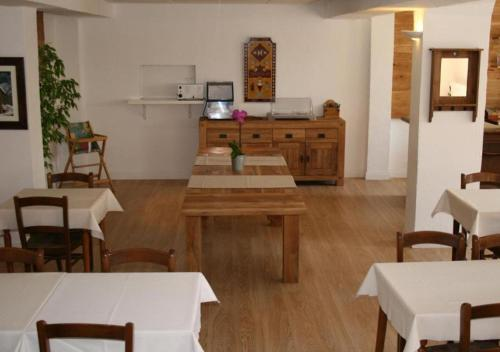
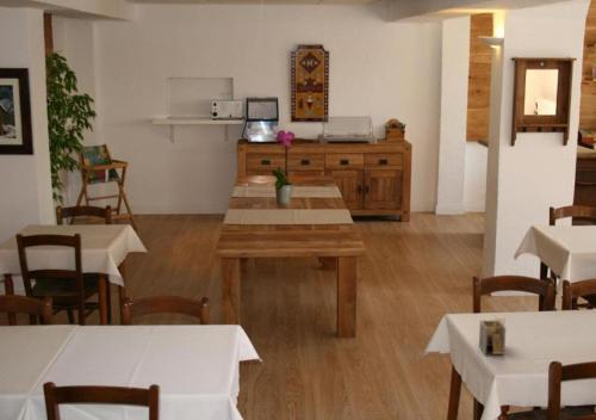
+ napkin holder [478,317,507,356]
